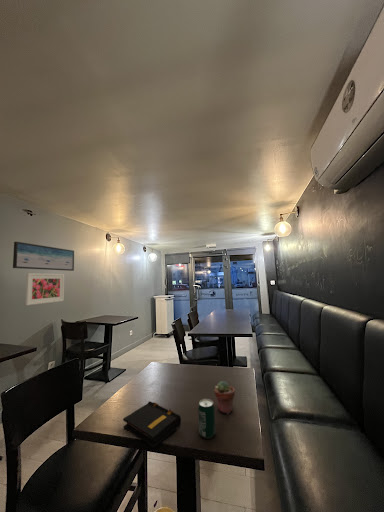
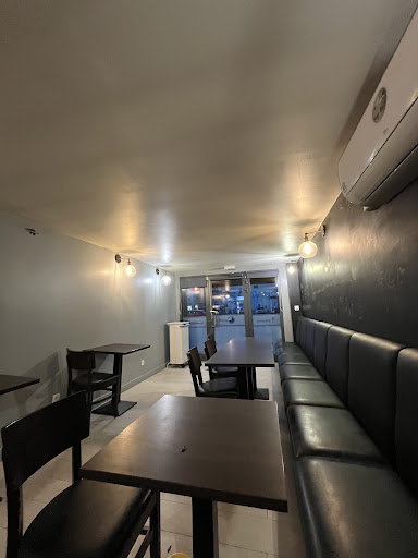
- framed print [24,272,65,306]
- potted succulent [213,380,236,415]
- wall art [12,241,75,272]
- book [122,400,182,449]
- beverage can [197,398,217,439]
